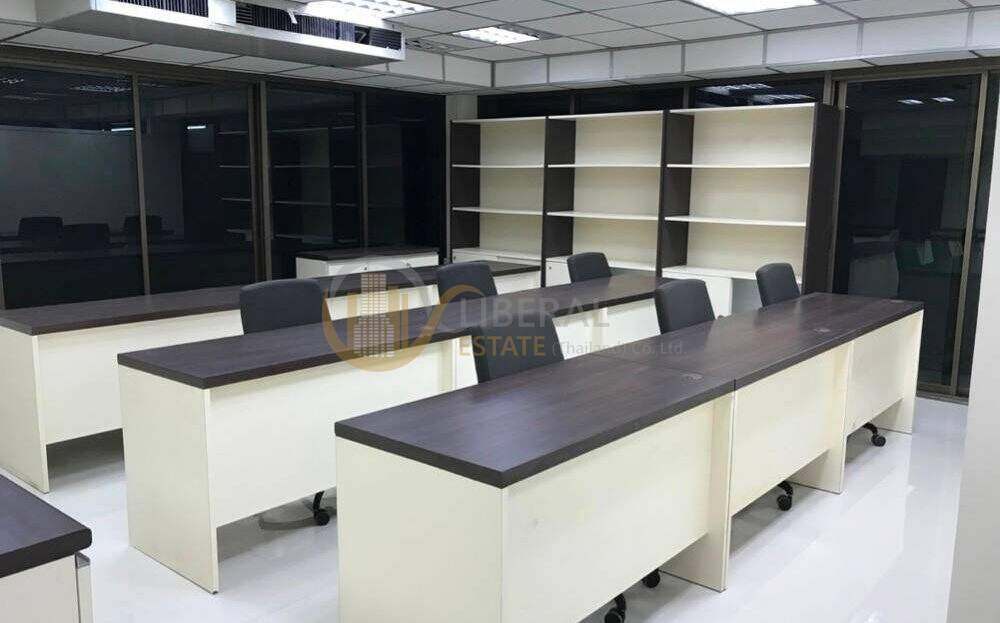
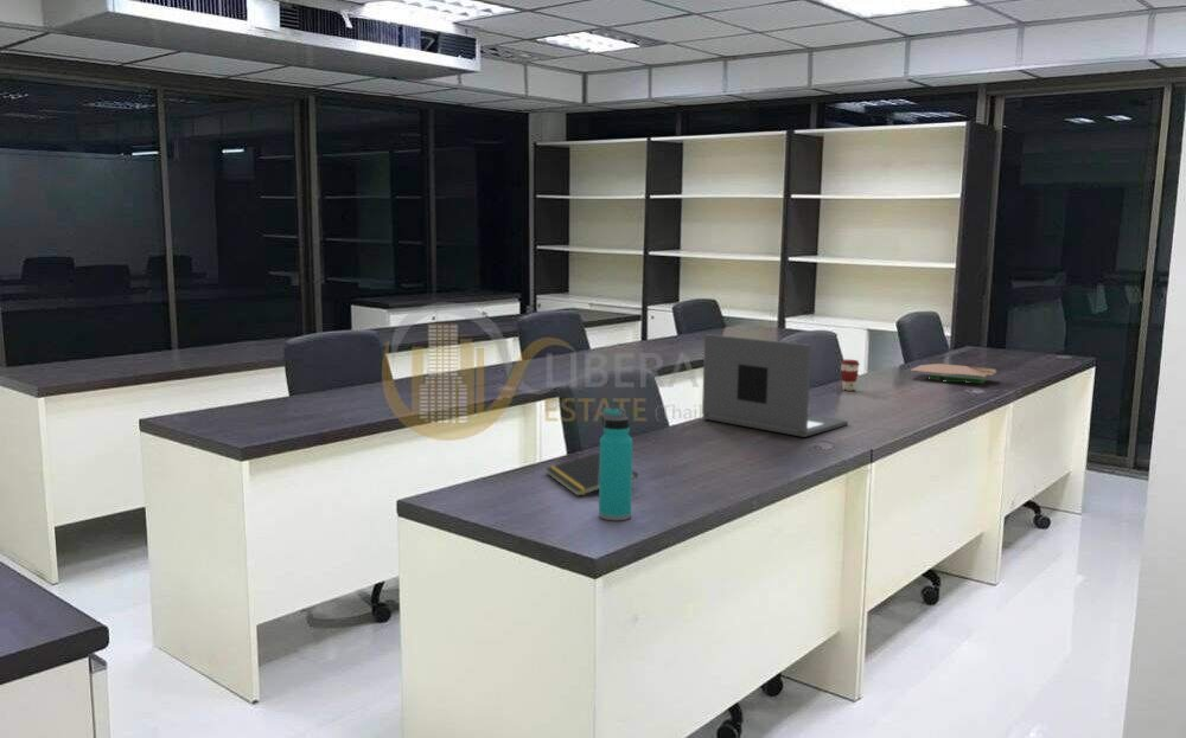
+ coffee cup [840,359,861,392]
+ water bottle [598,407,633,521]
+ notepad [544,451,639,498]
+ document tray [908,362,999,384]
+ laptop [701,333,849,438]
